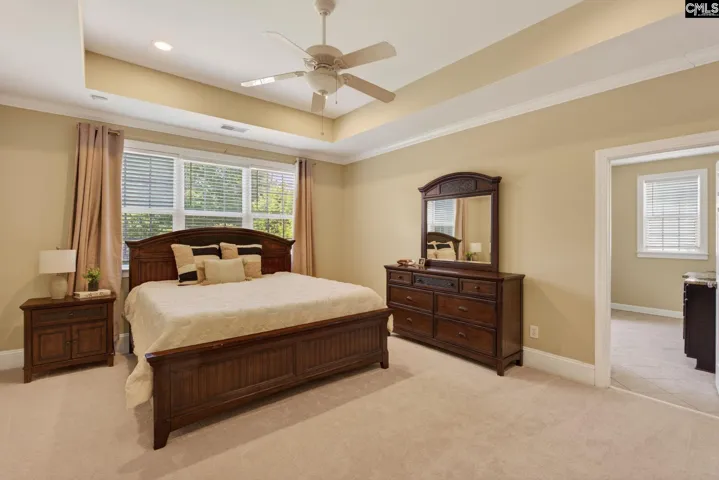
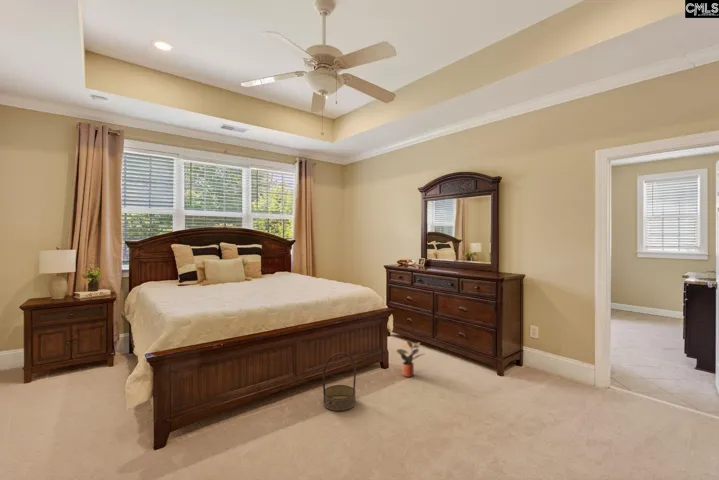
+ potted plant [395,339,425,378]
+ basket [322,352,357,412]
